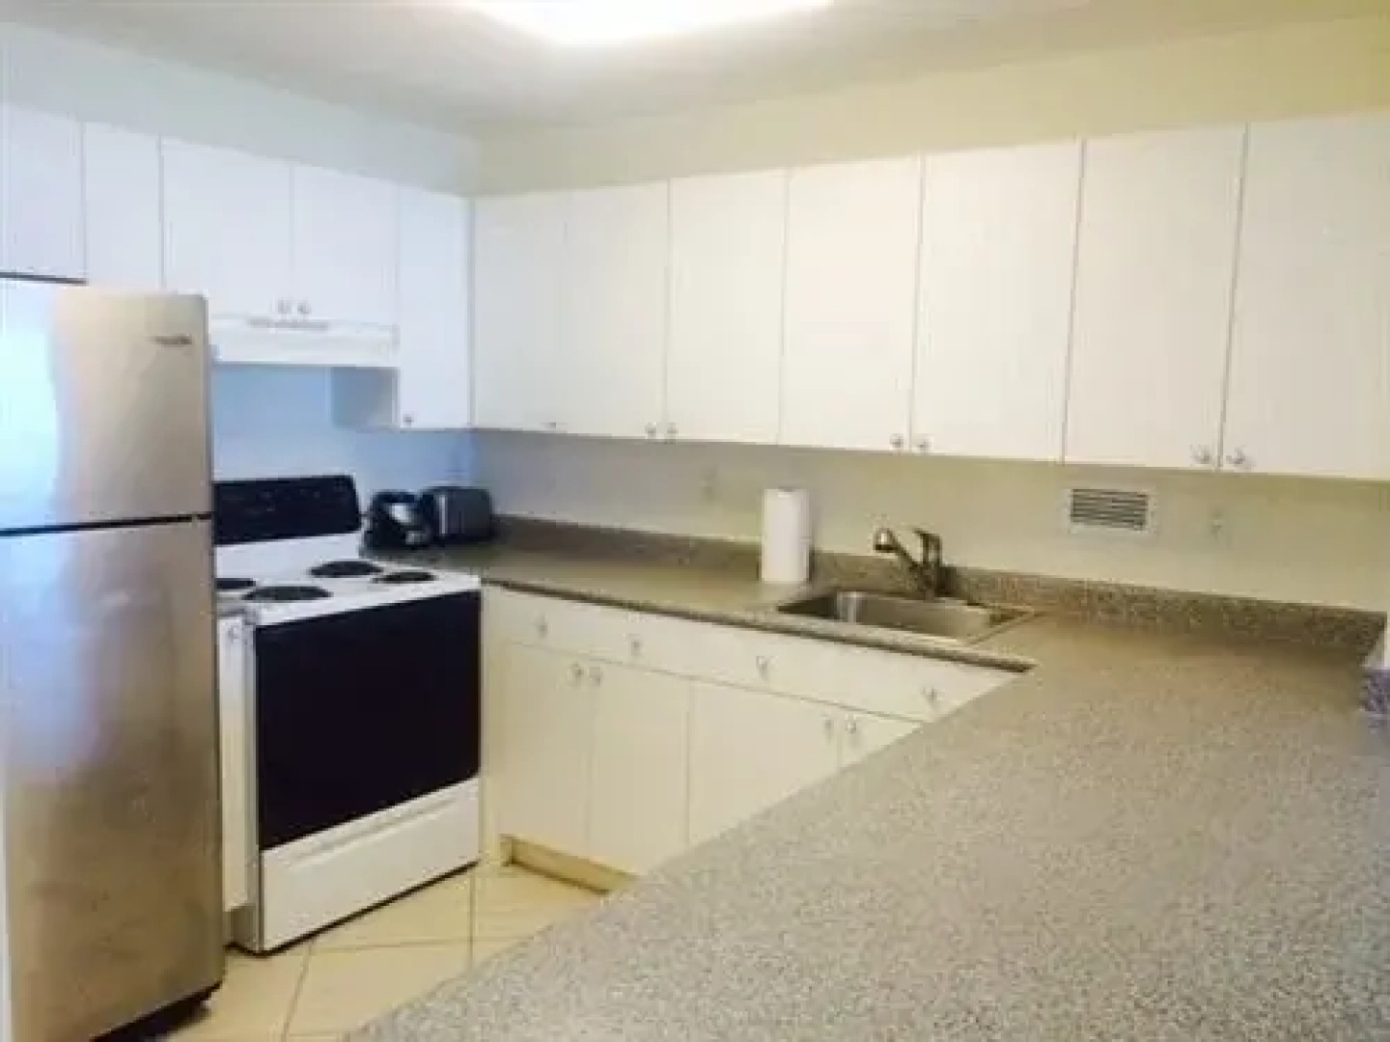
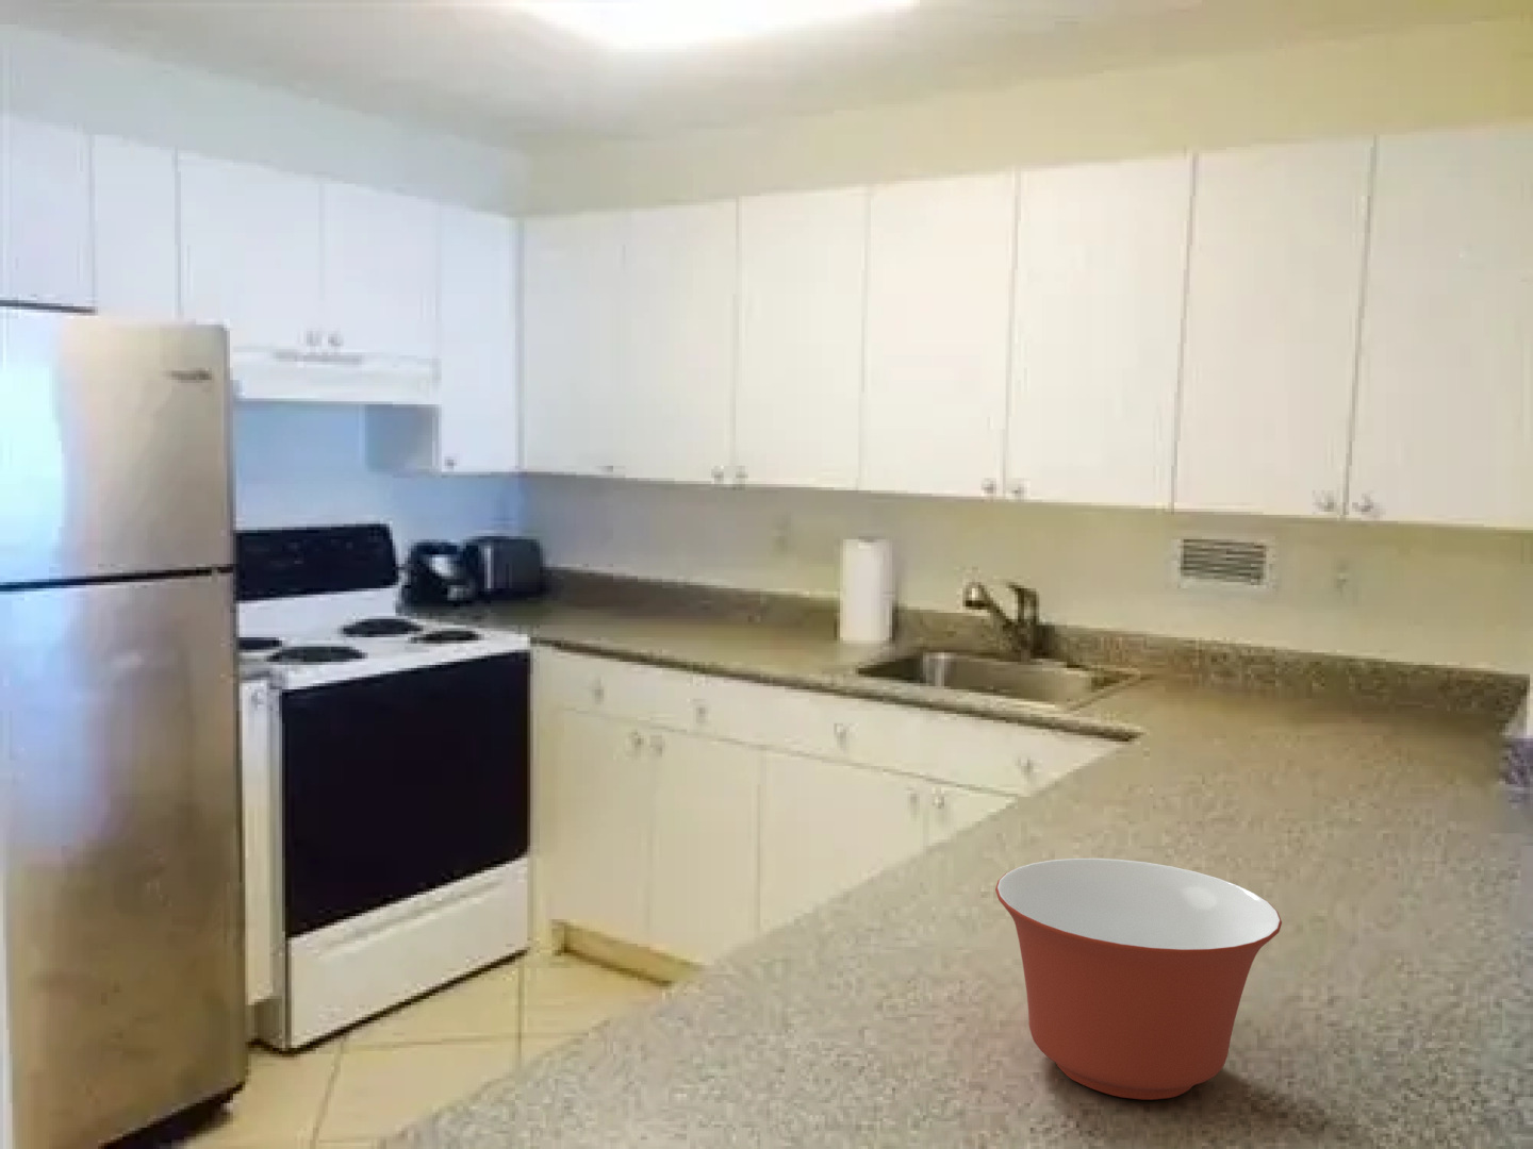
+ mixing bowl [995,857,1283,1101]
